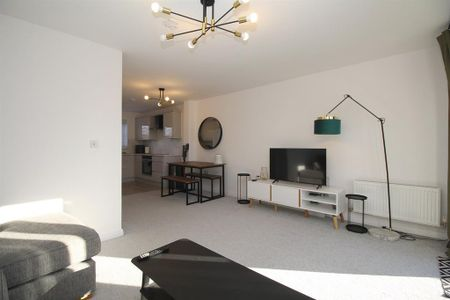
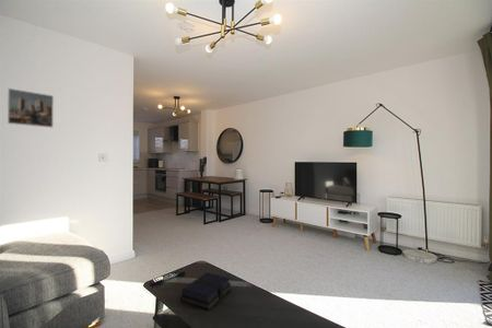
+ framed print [7,87,55,129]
+ book [179,271,233,312]
